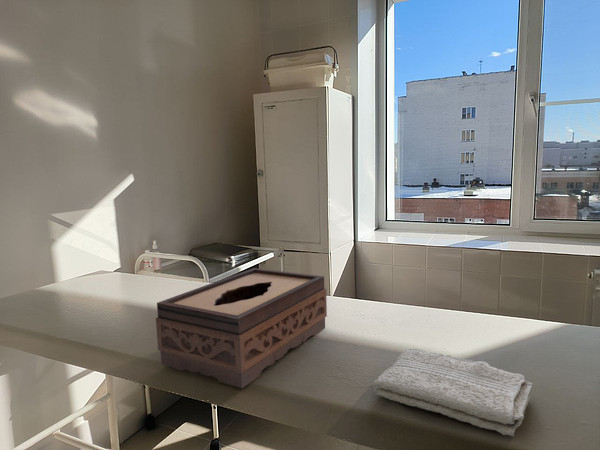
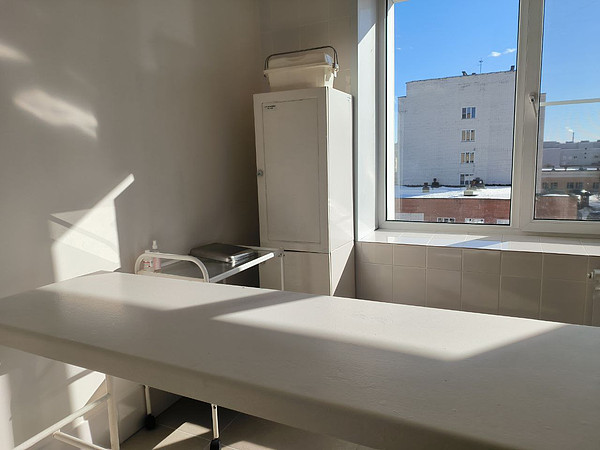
- tissue box [155,267,328,389]
- washcloth [372,348,534,437]
